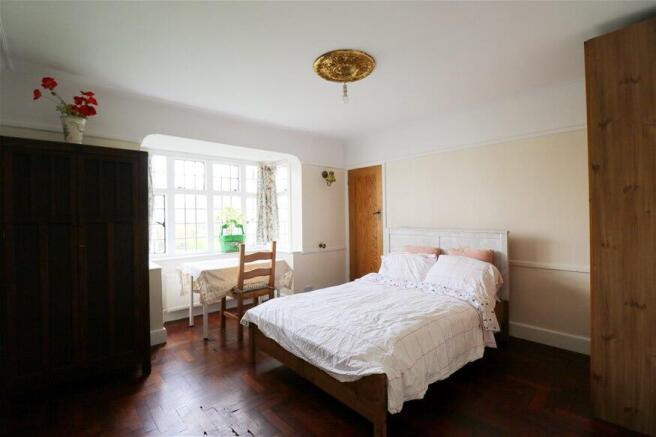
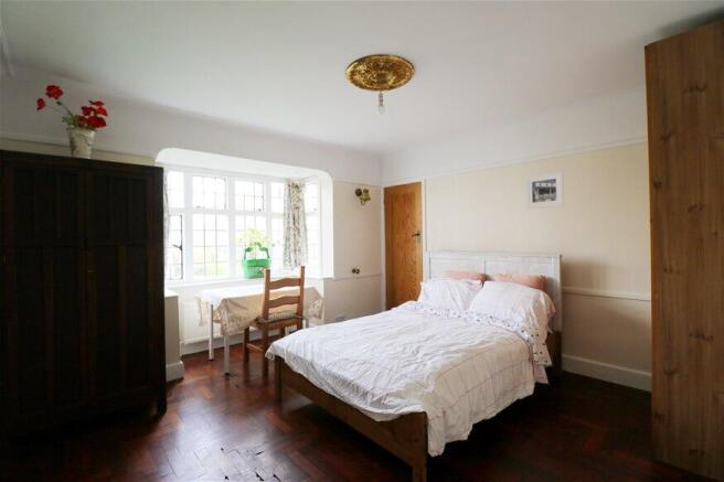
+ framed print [524,171,565,211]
